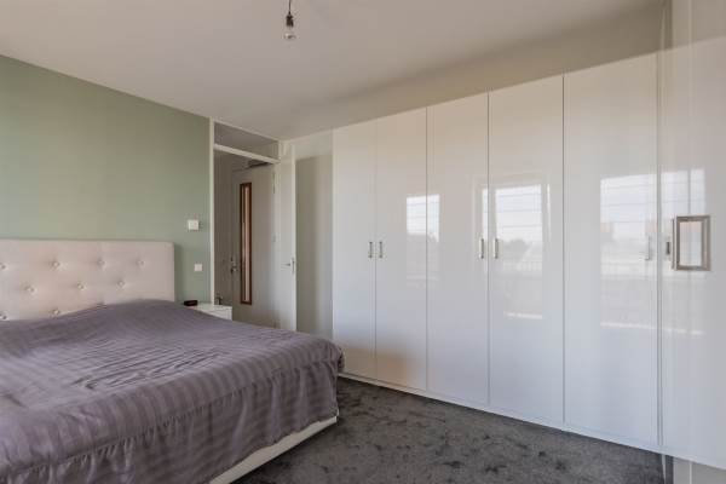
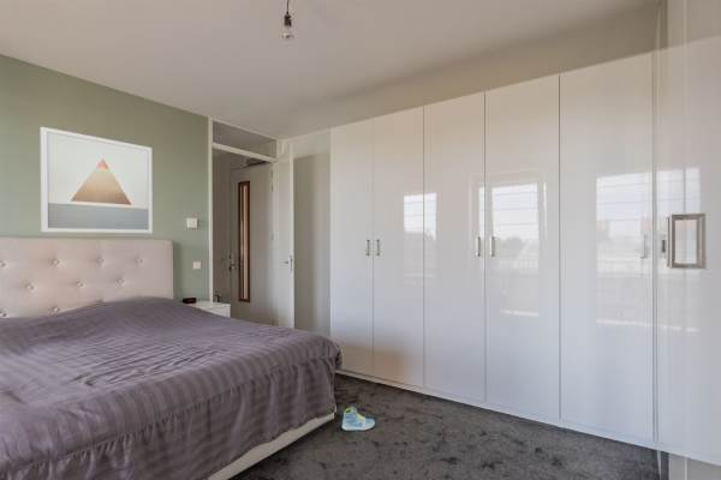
+ wall art [38,126,154,234]
+ sneaker [341,406,376,432]
